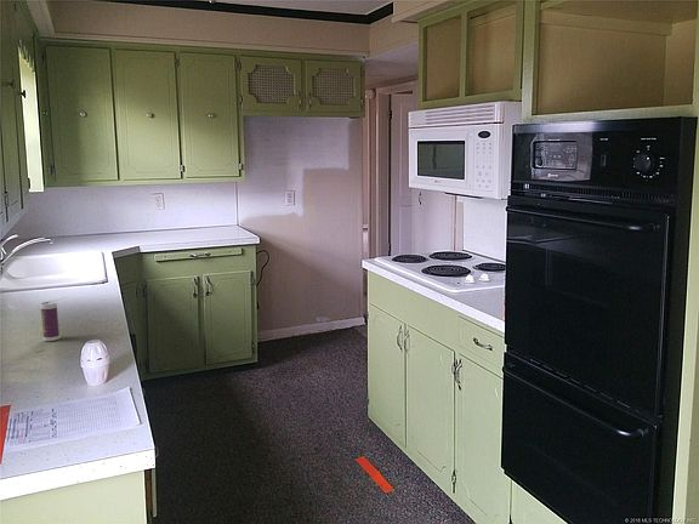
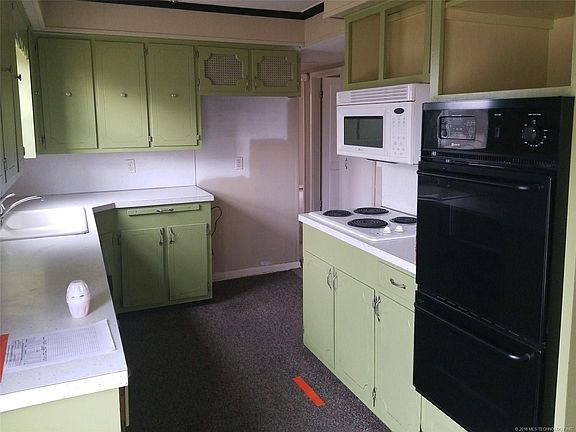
- beverage can [39,301,61,342]
